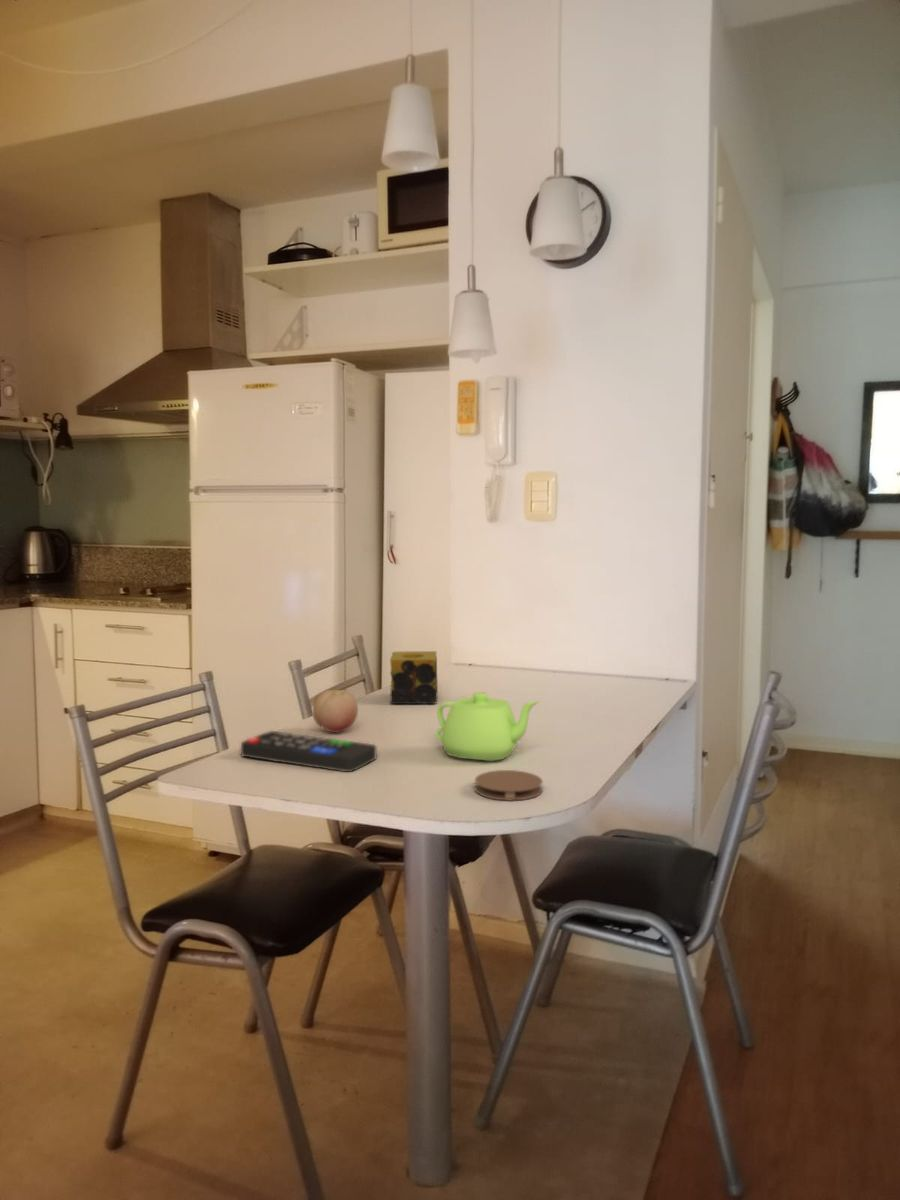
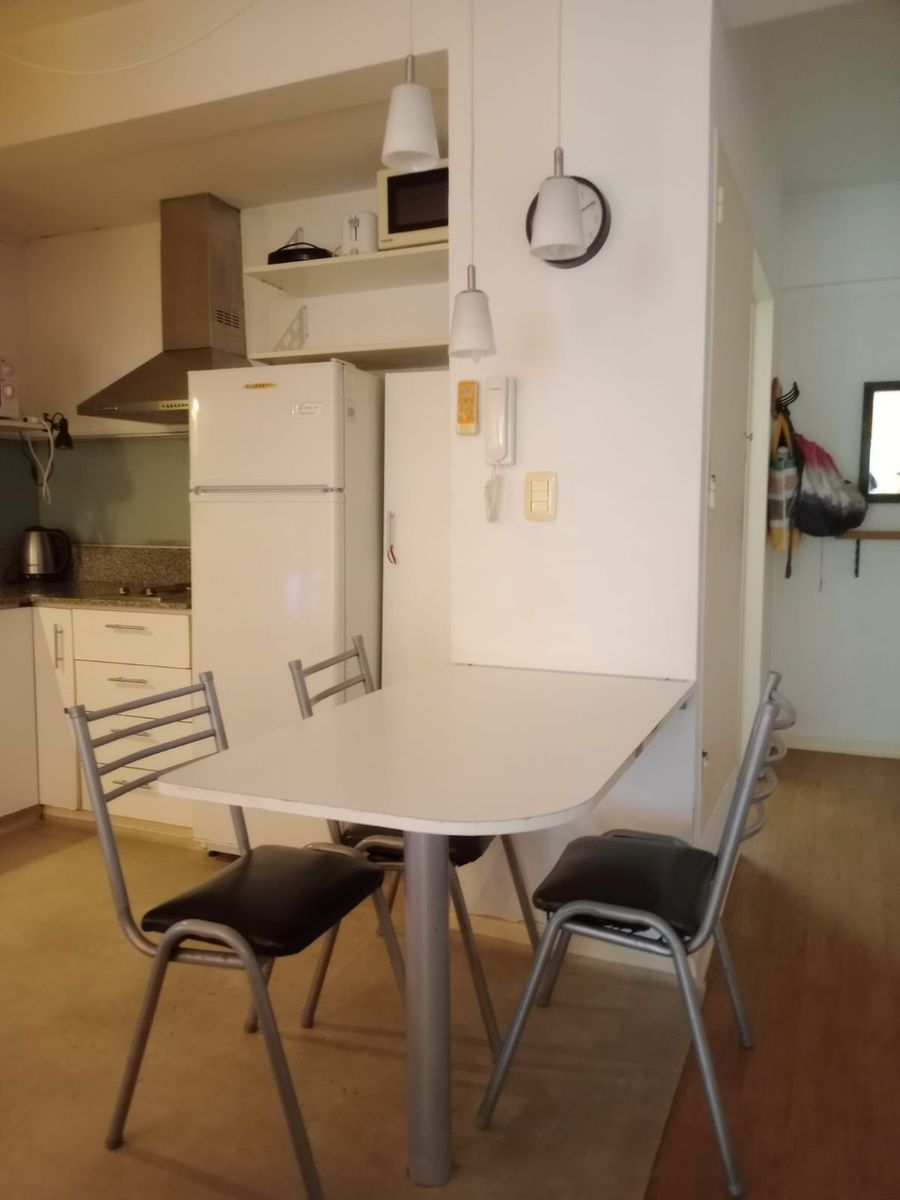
- teapot [435,691,541,762]
- fruit [312,689,359,733]
- remote control [240,730,377,773]
- coaster [474,769,544,802]
- candle [389,650,439,705]
